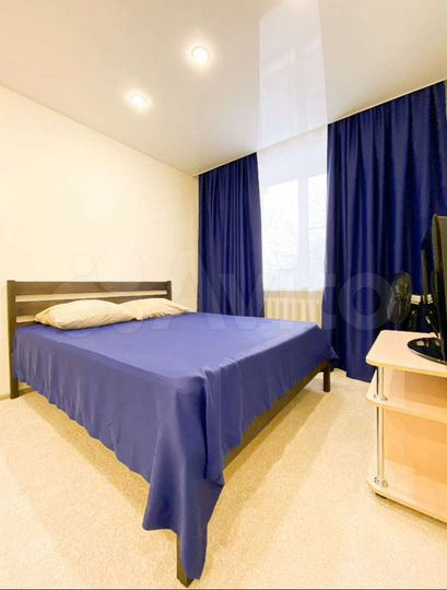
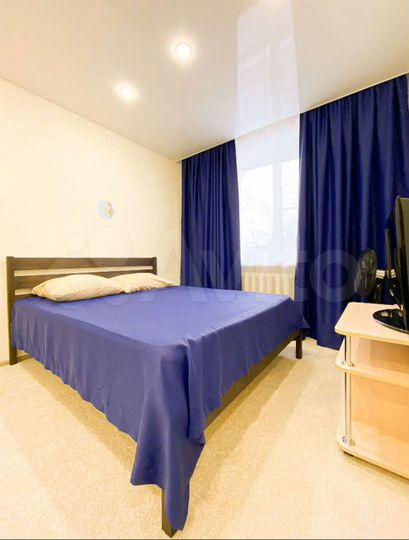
+ decorative plate [96,198,117,221]
